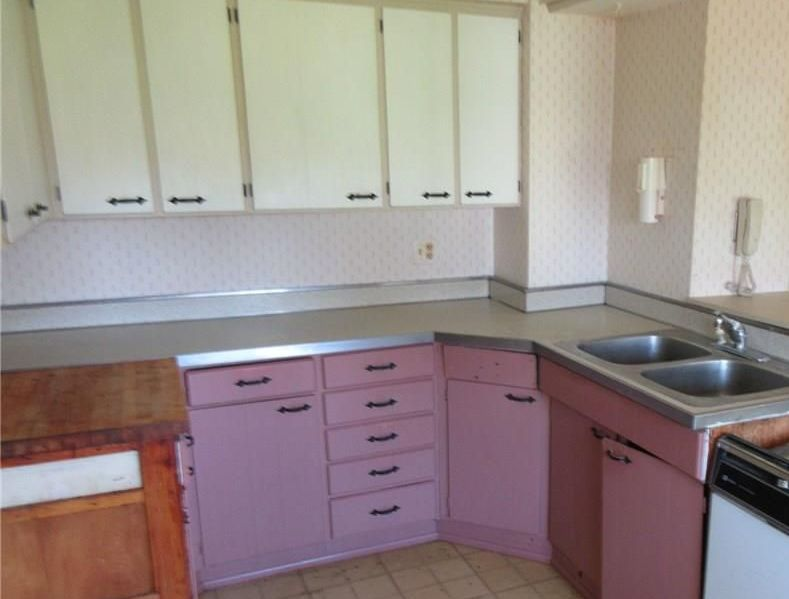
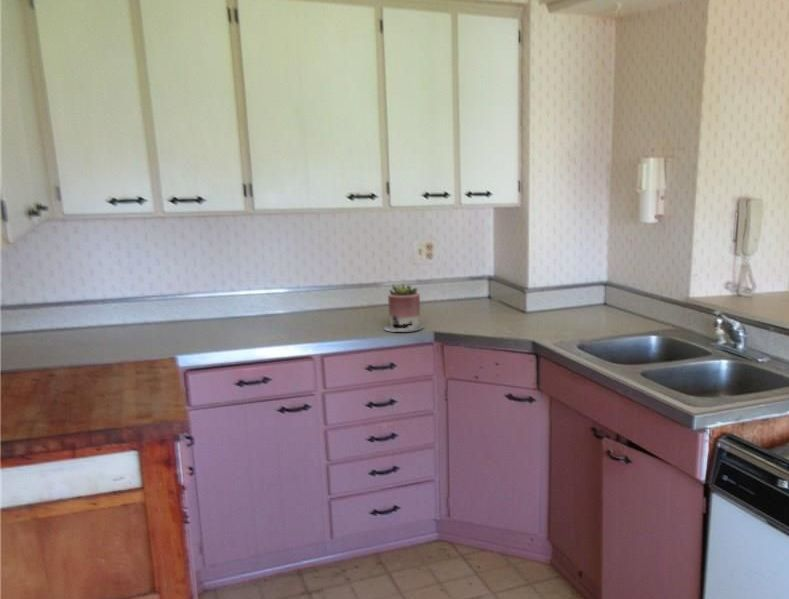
+ succulent planter [382,282,424,333]
